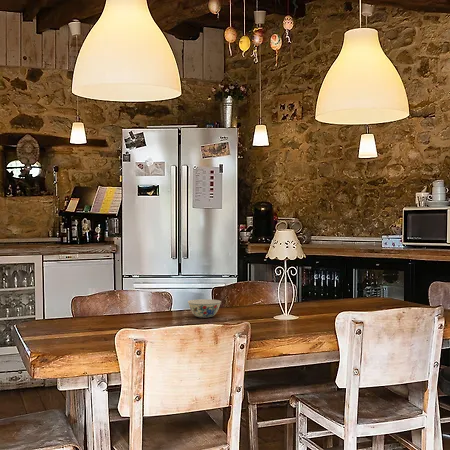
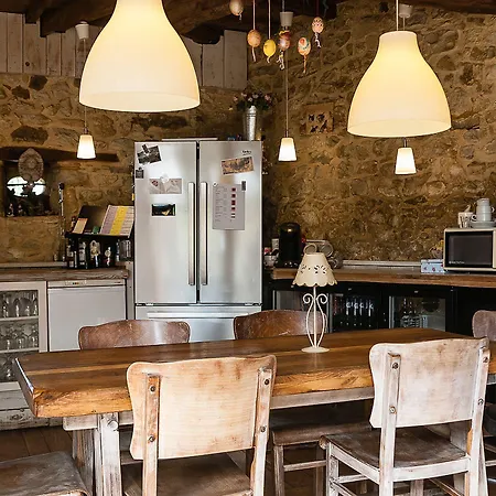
- chinaware [187,298,222,319]
